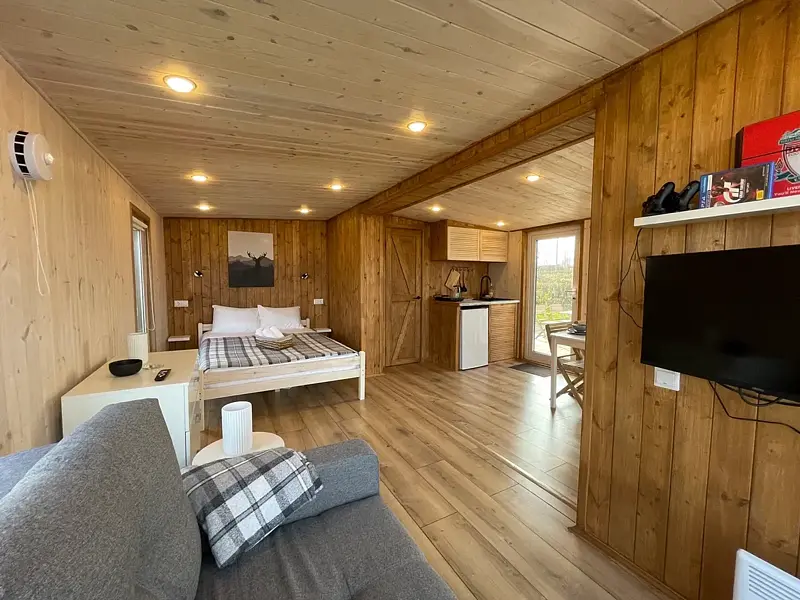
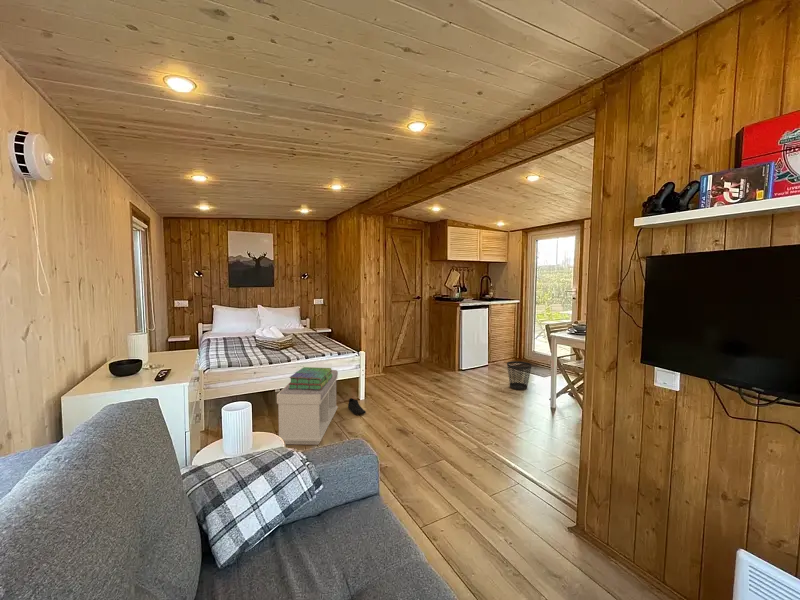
+ stack of books [288,366,333,390]
+ wastebasket [506,360,532,391]
+ shoe [347,397,367,415]
+ bench [276,369,339,446]
